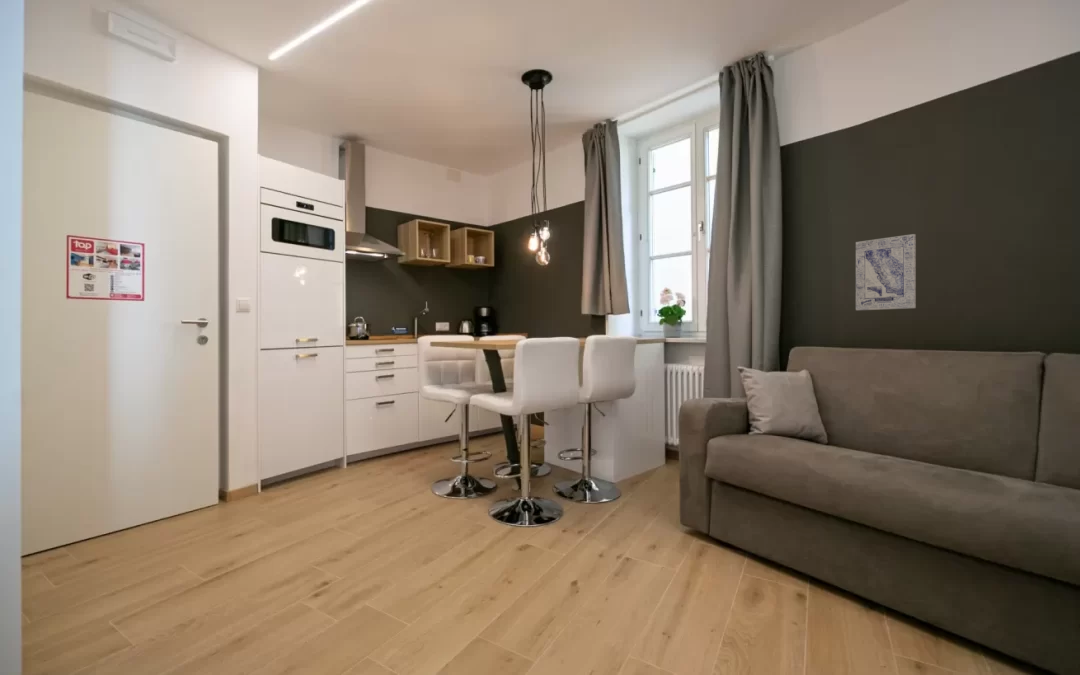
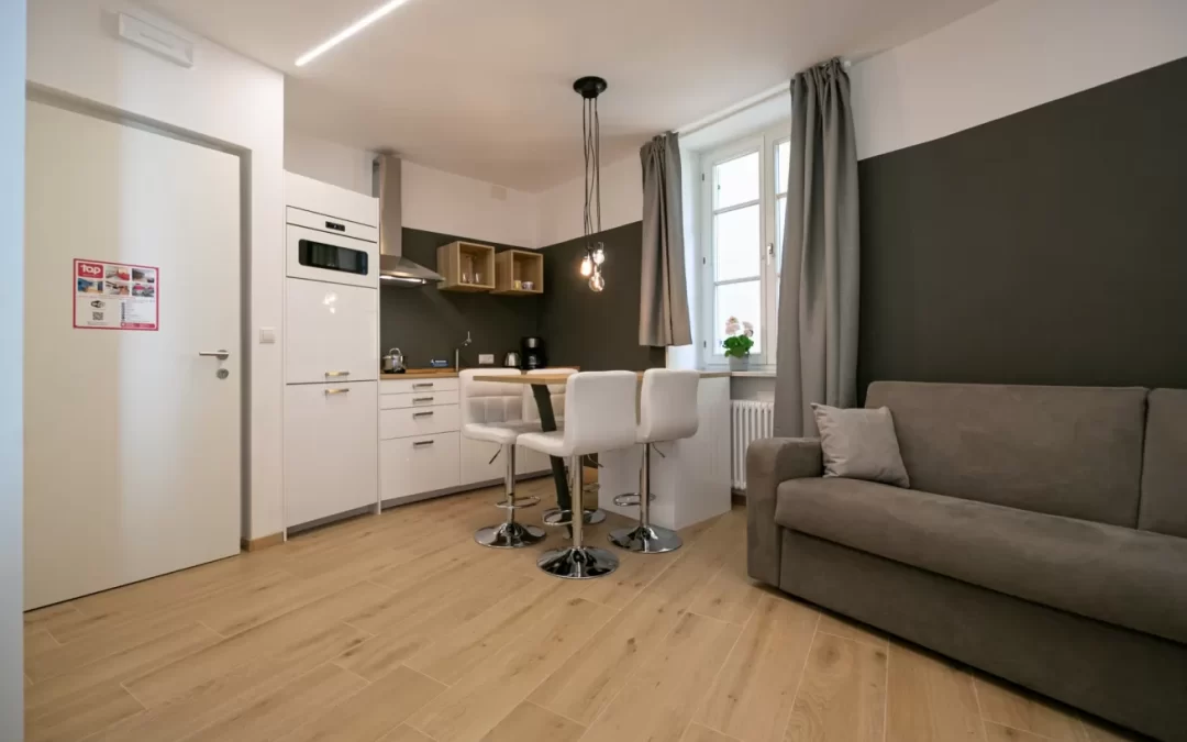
- wall art [855,233,917,311]
